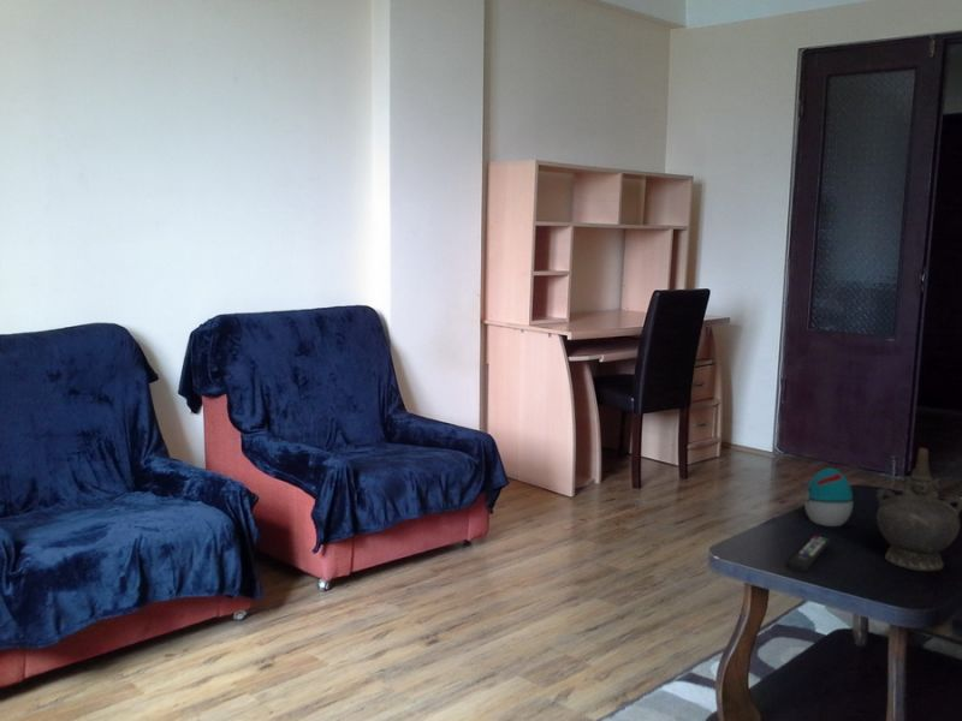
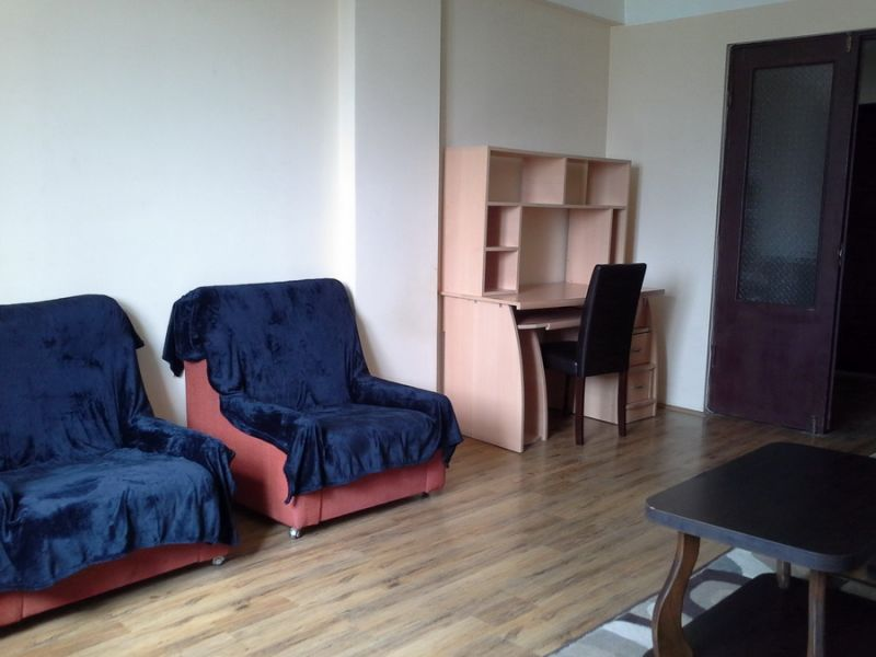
- decorative egg [803,466,854,528]
- ceremonial vessel [874,446,962,572]
- remote control [788,535,831,573]
